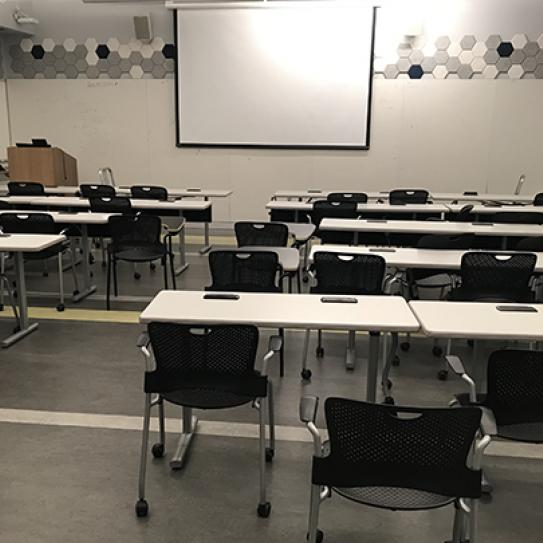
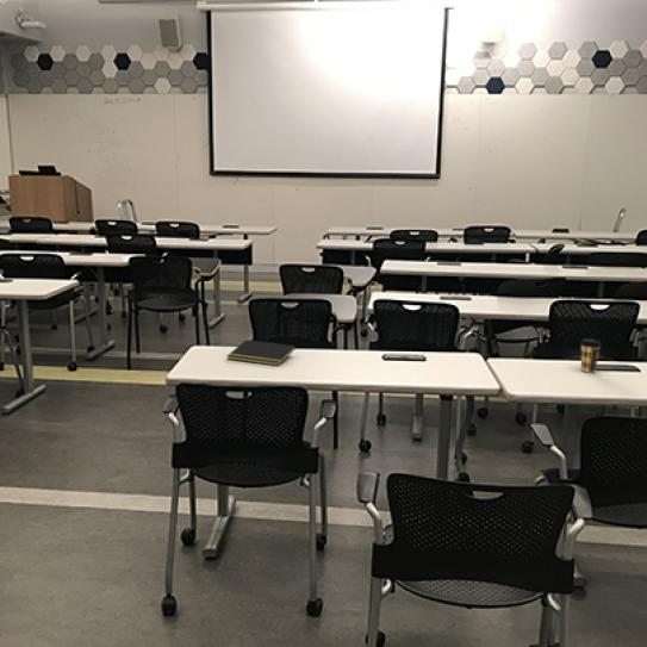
+ notepad [226,338,297,367]
+ coffee cup [579,337,603,374]
